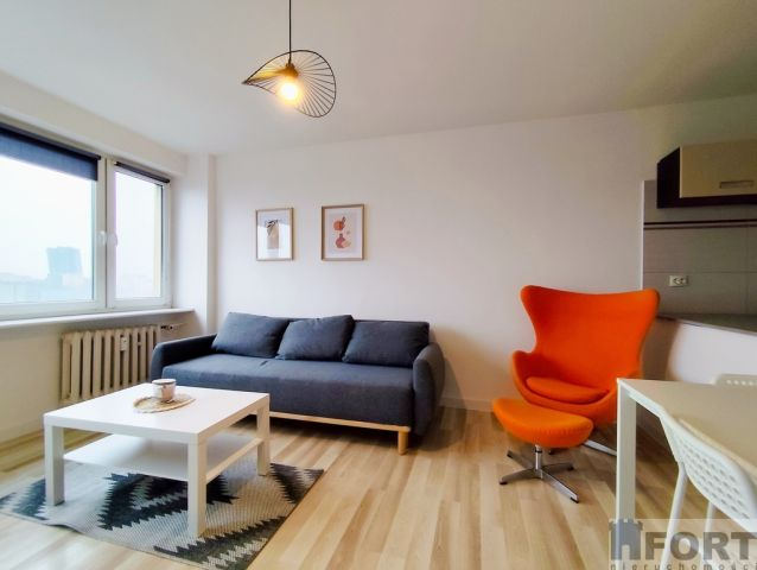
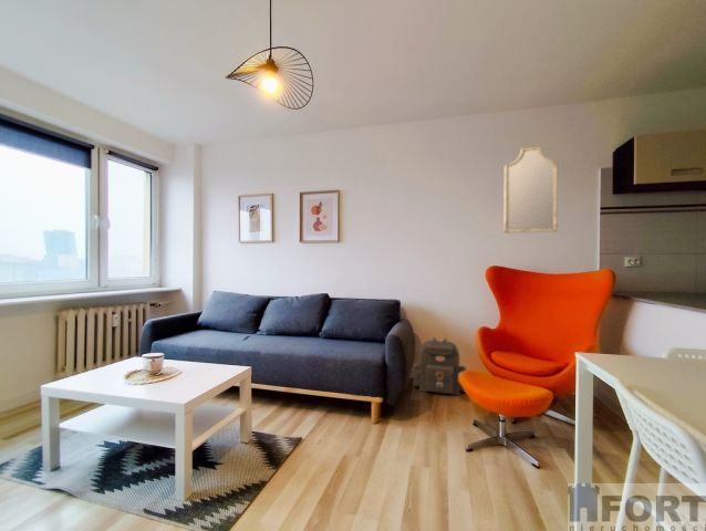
+ home mirror [502,146,559,233]
+ backpack [412,336,468,396]
